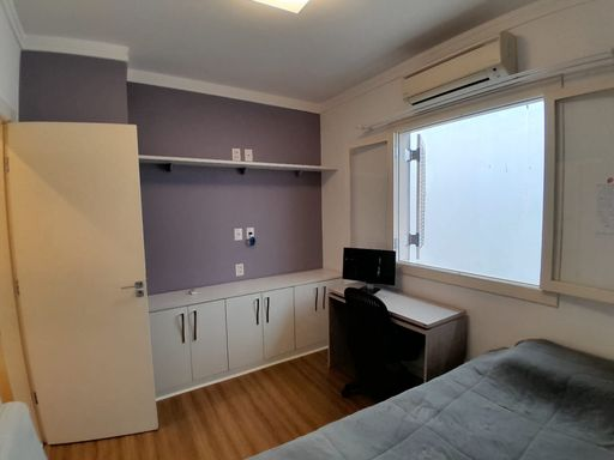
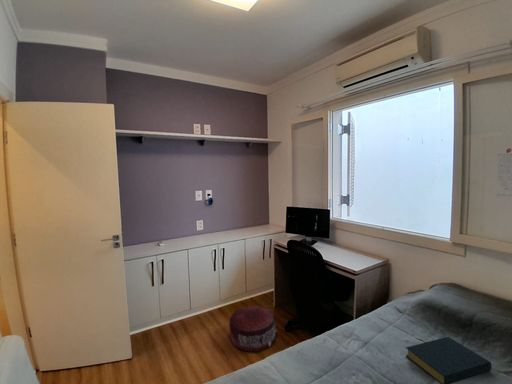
+ pouf [228,305,278,353]
+ hardback book [405,336,492,384]
